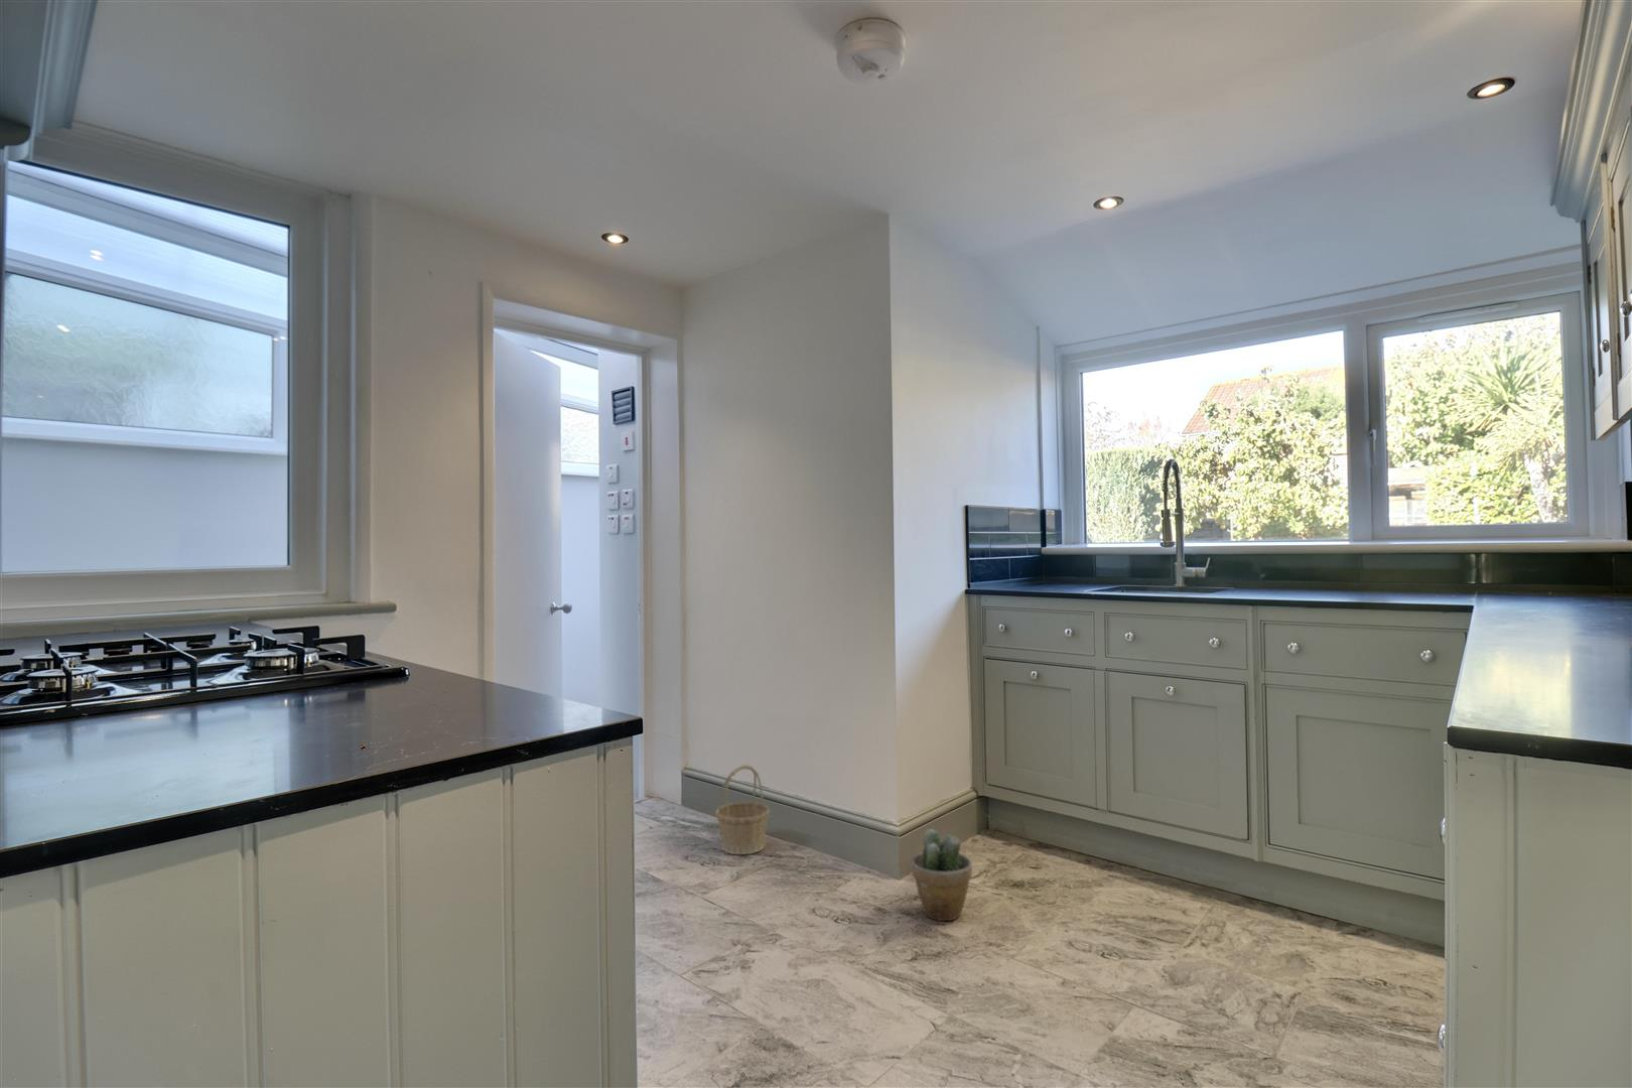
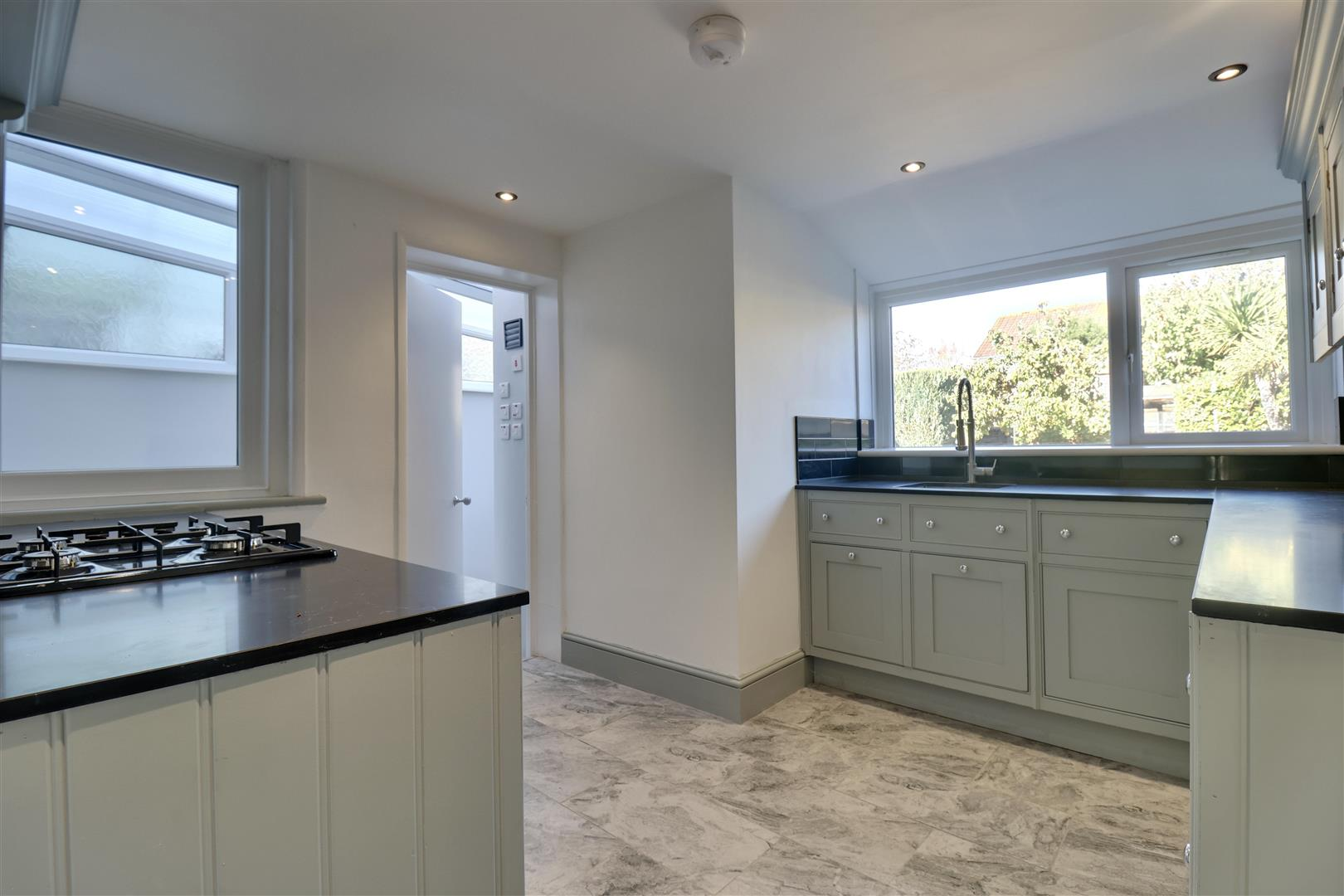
- potted plant [909,828,973,922]
- basket [714,764,771,855]
